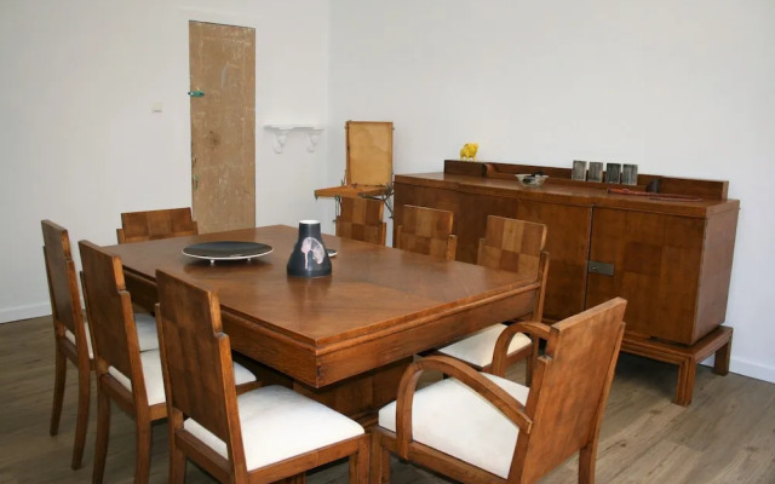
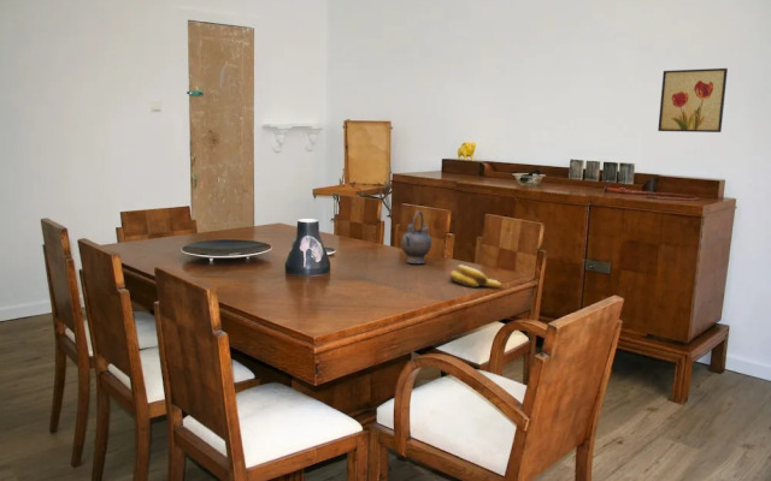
+ teapot [399,209,432,265]
+ wall art [657,67,729,133]
+ banana [448,263,504,289]
